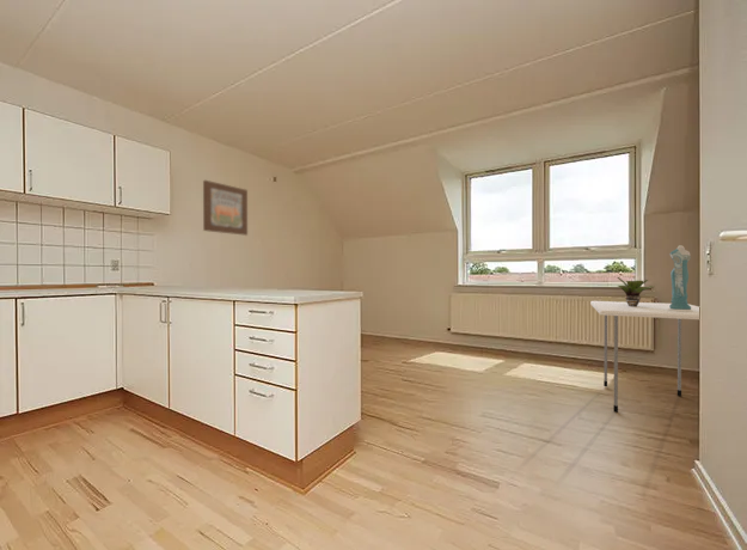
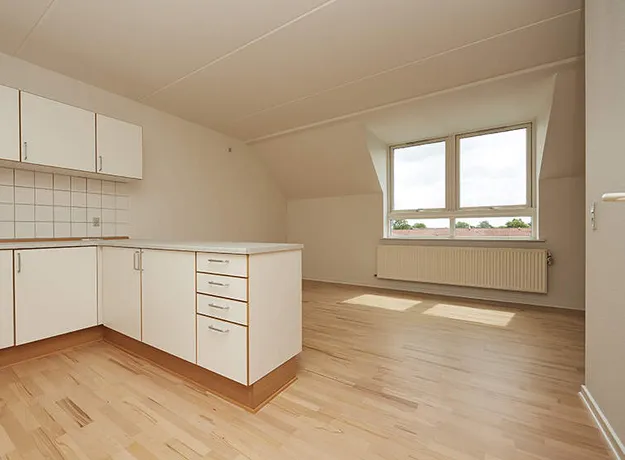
- dining table [589,300,700,414]
- wall art [202,179,249,237]
- potted plant [617,276,655,306]
- dress [668,244,692,311]
